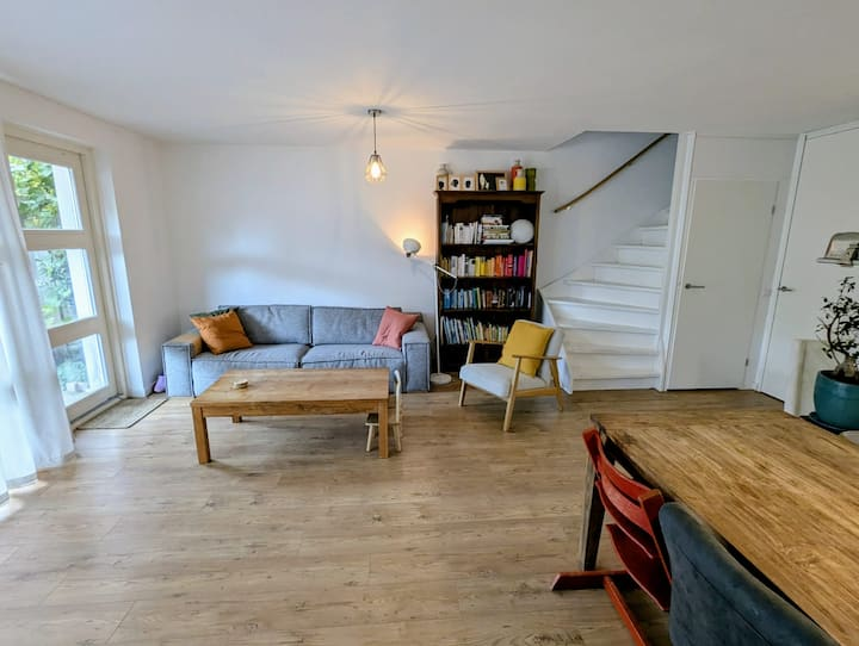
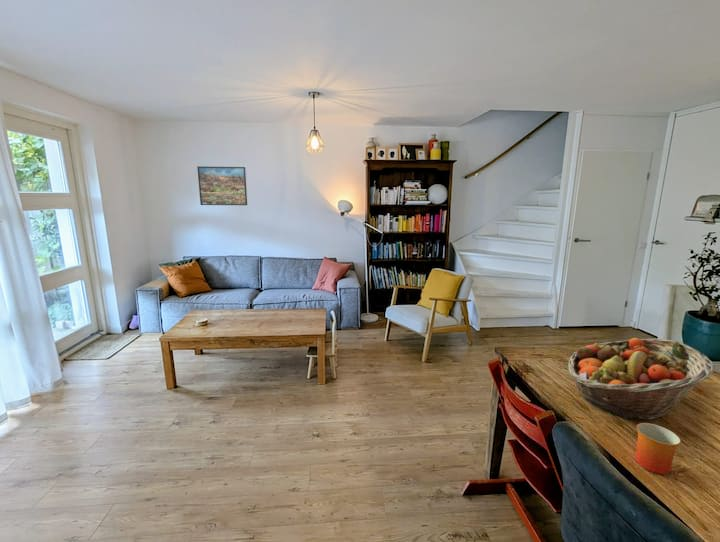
+ mug [635,422,682,475]
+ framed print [196,165,248,206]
+ fruit basket [567,337,716,421]
